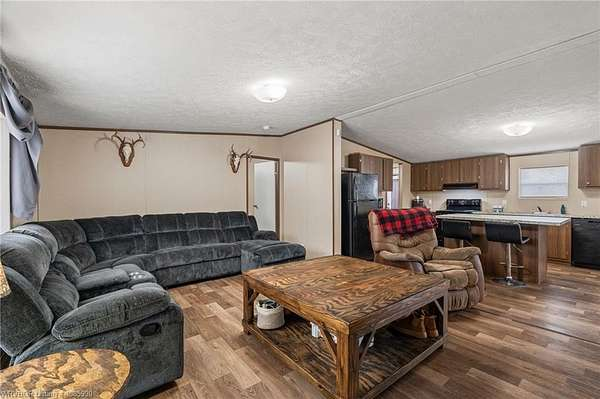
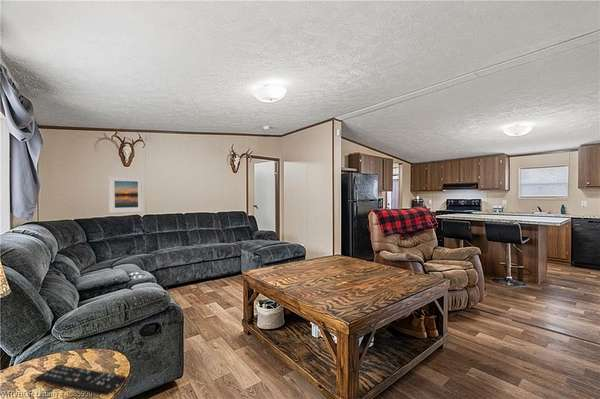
+ remote control [35,364,127,396]
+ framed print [107,175,145,214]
